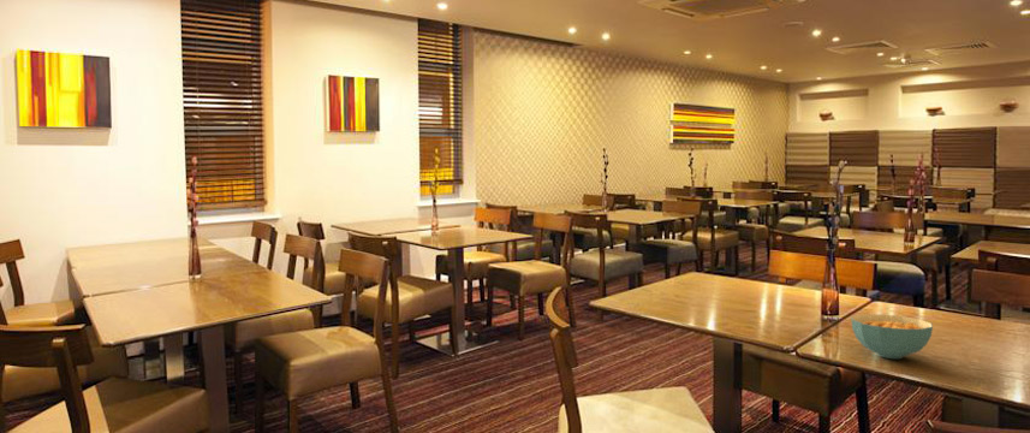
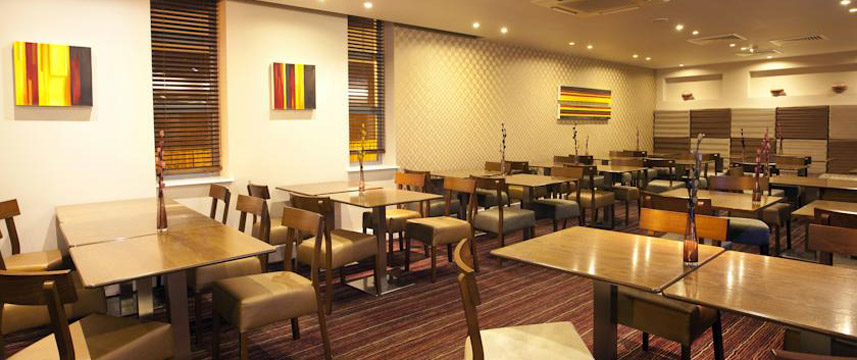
- cereal bowl [850,313,934,360]
